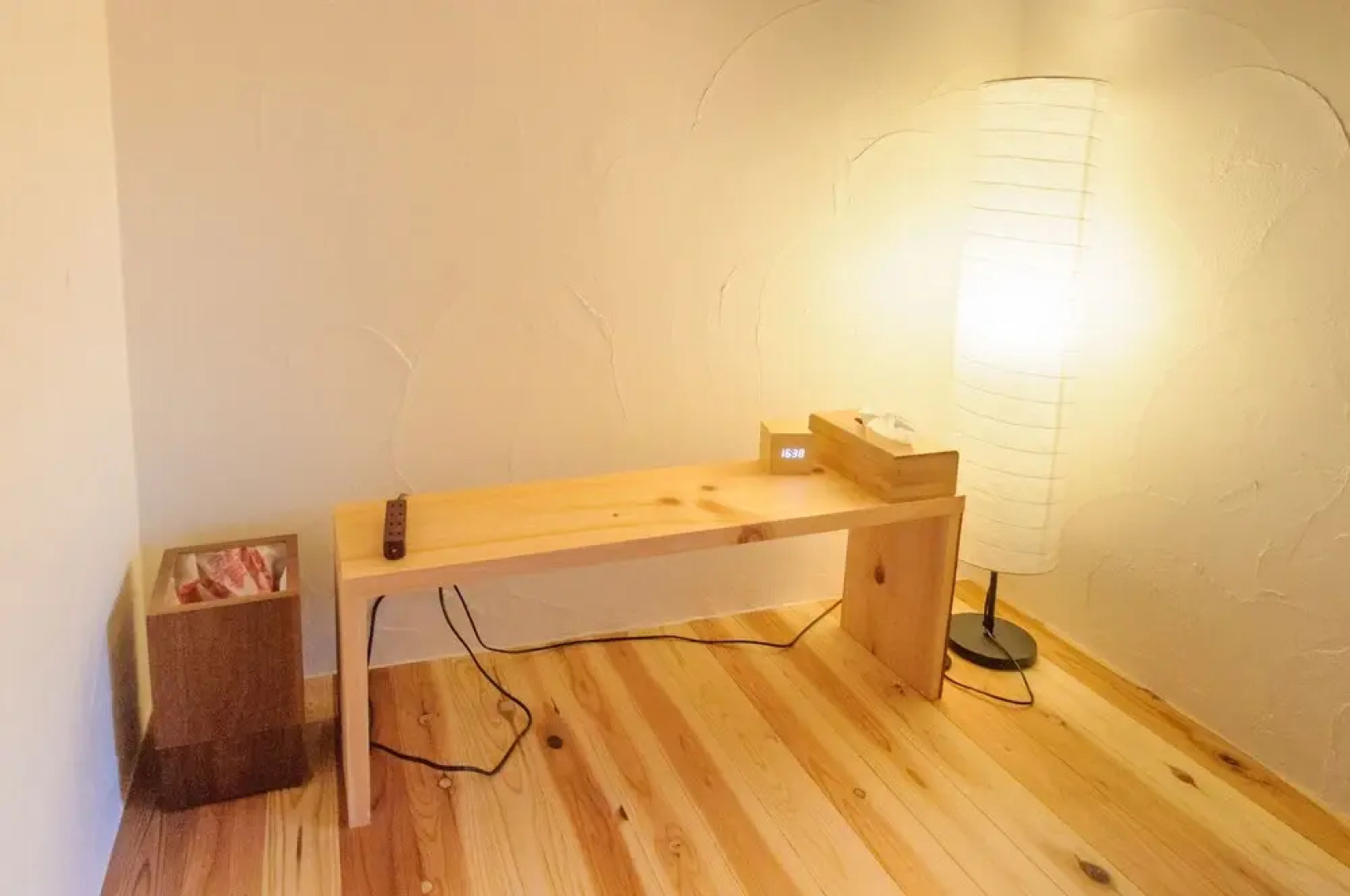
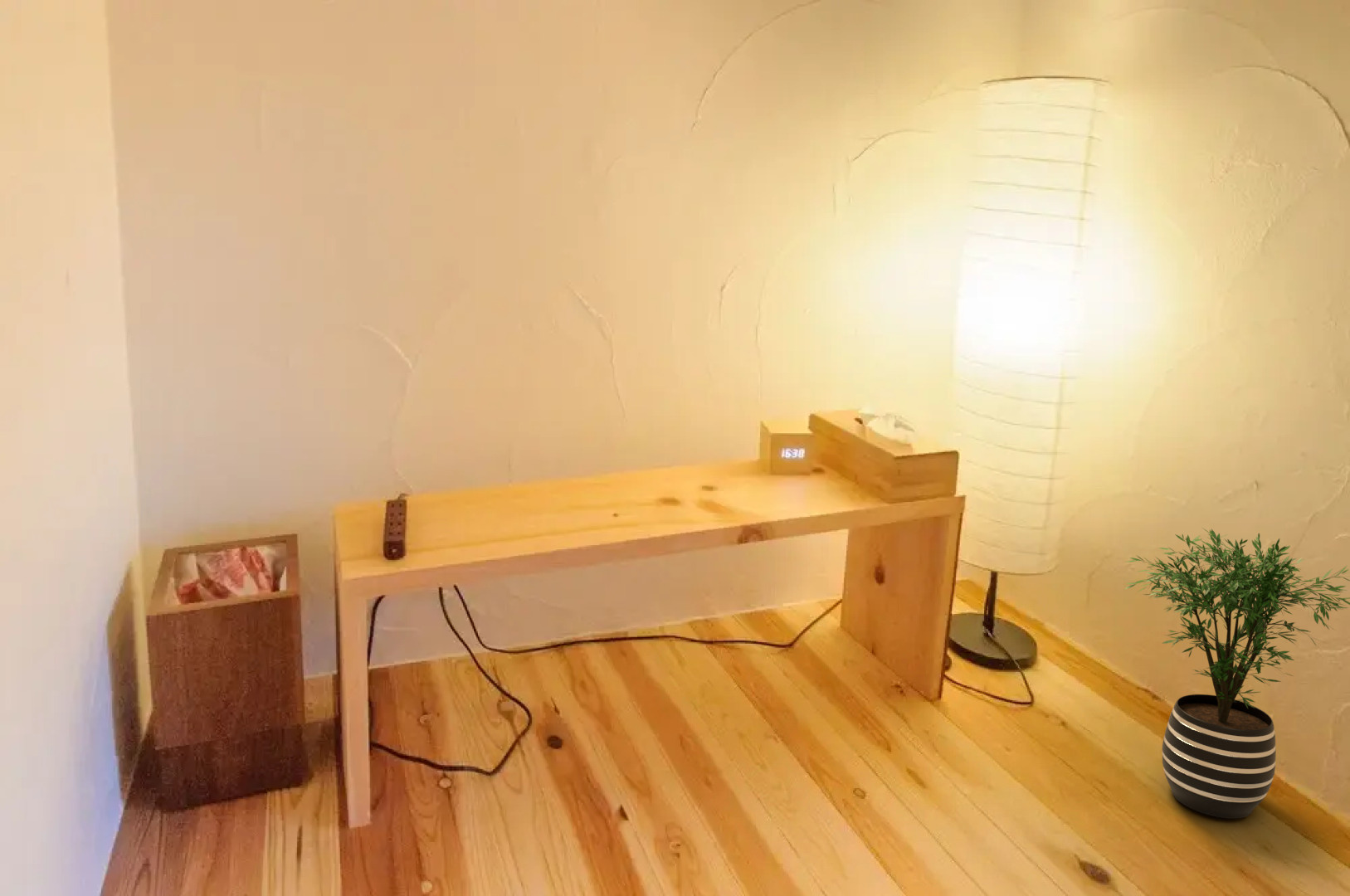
+ potted plant [1124,527,1350,819]
